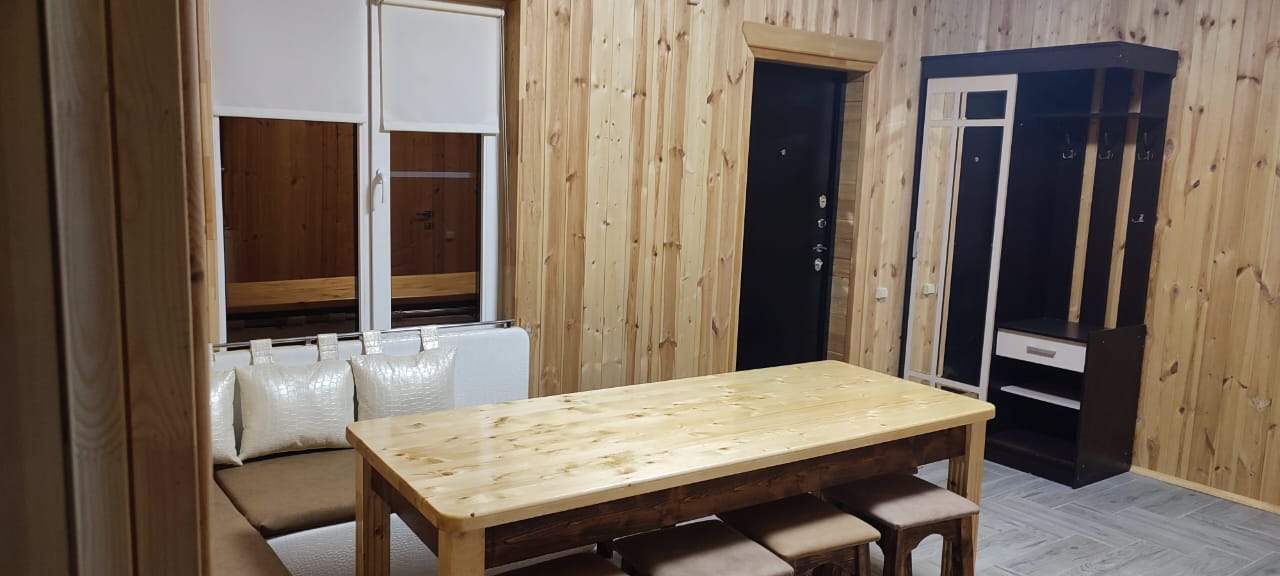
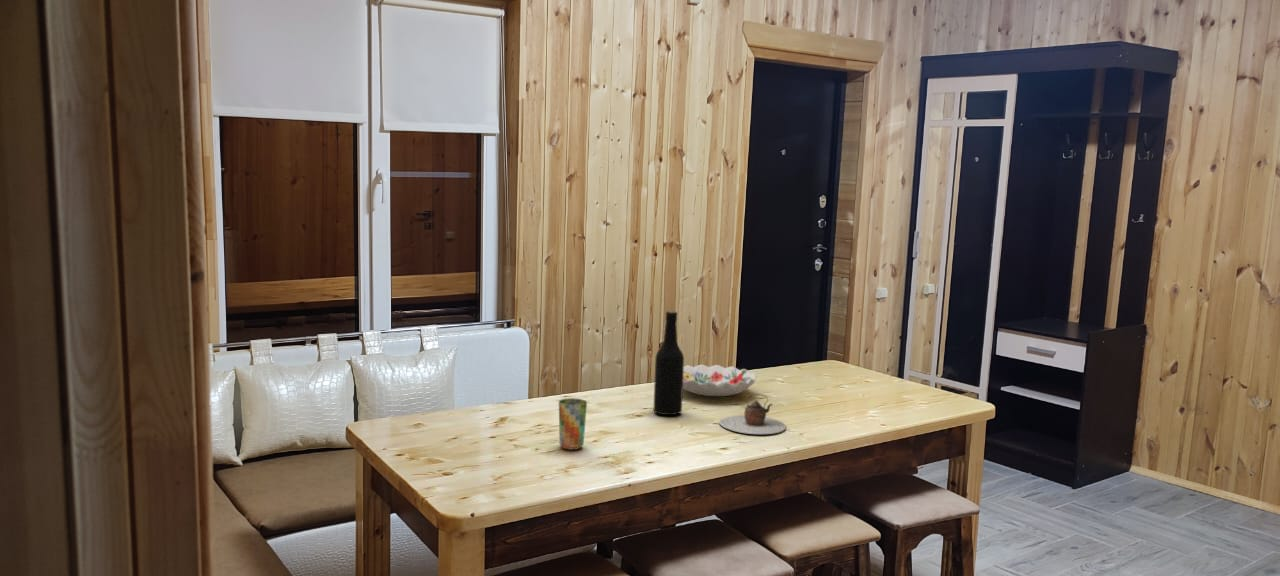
+ teapot [718,393,787,435]
+ cup [558,397,588,451]
+ decorative bowl [683,363,757,397]
+ bottle [653,310,685,417]
